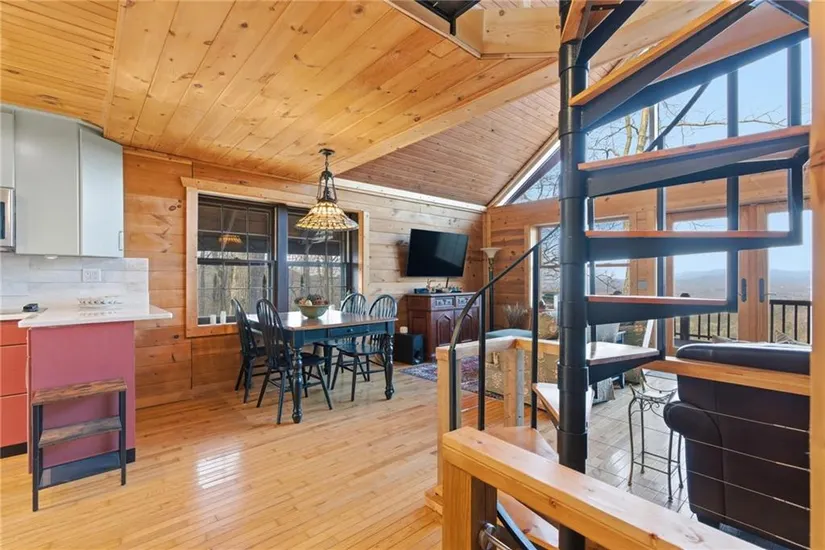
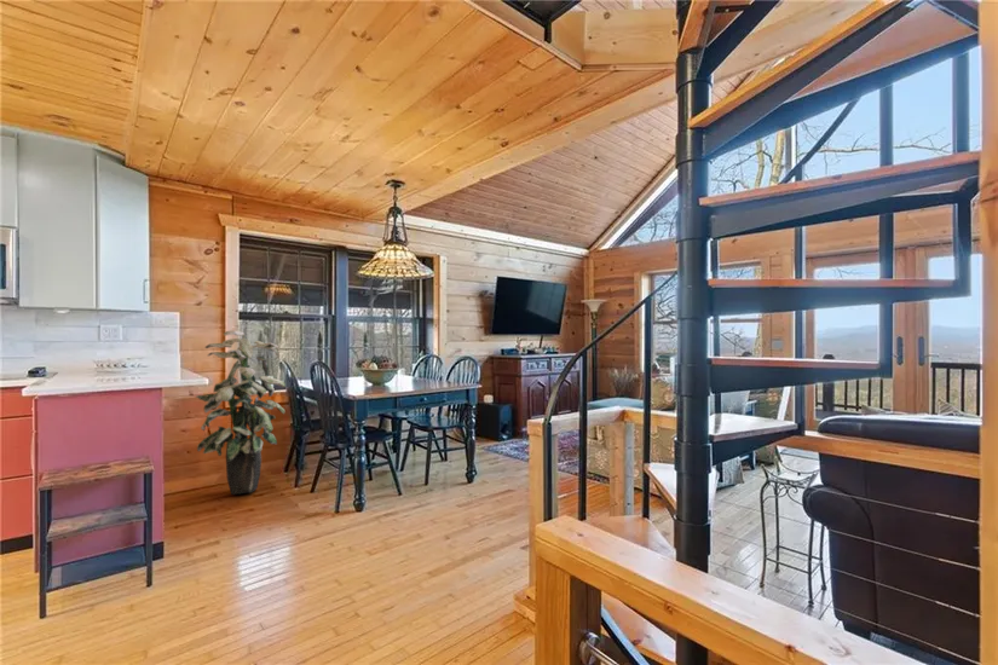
+ indoor plant [194,330,287,496]
